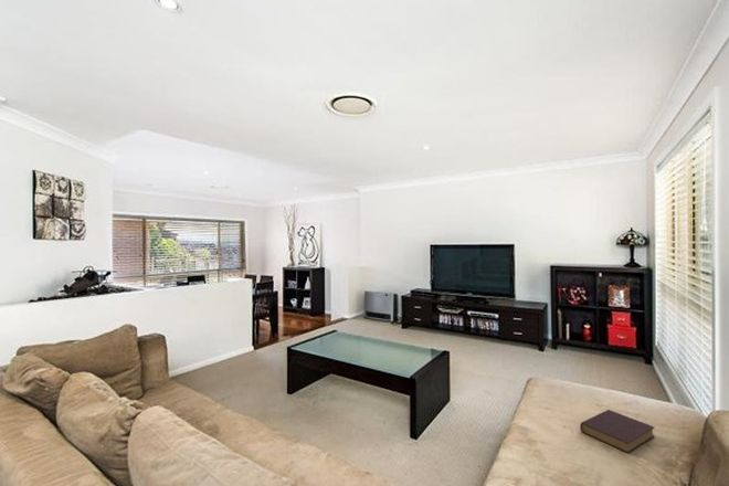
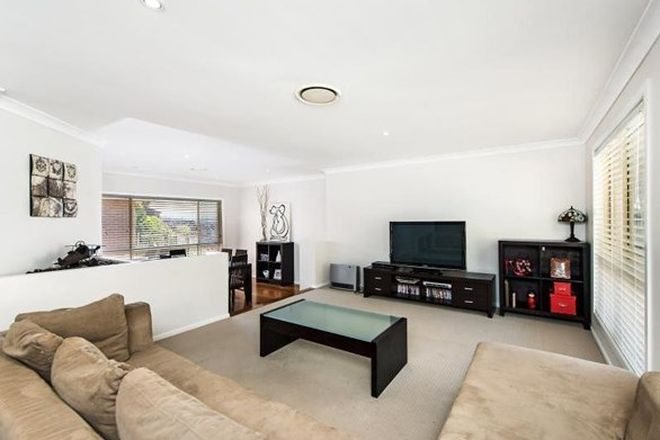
- book [579,409,656,454]
